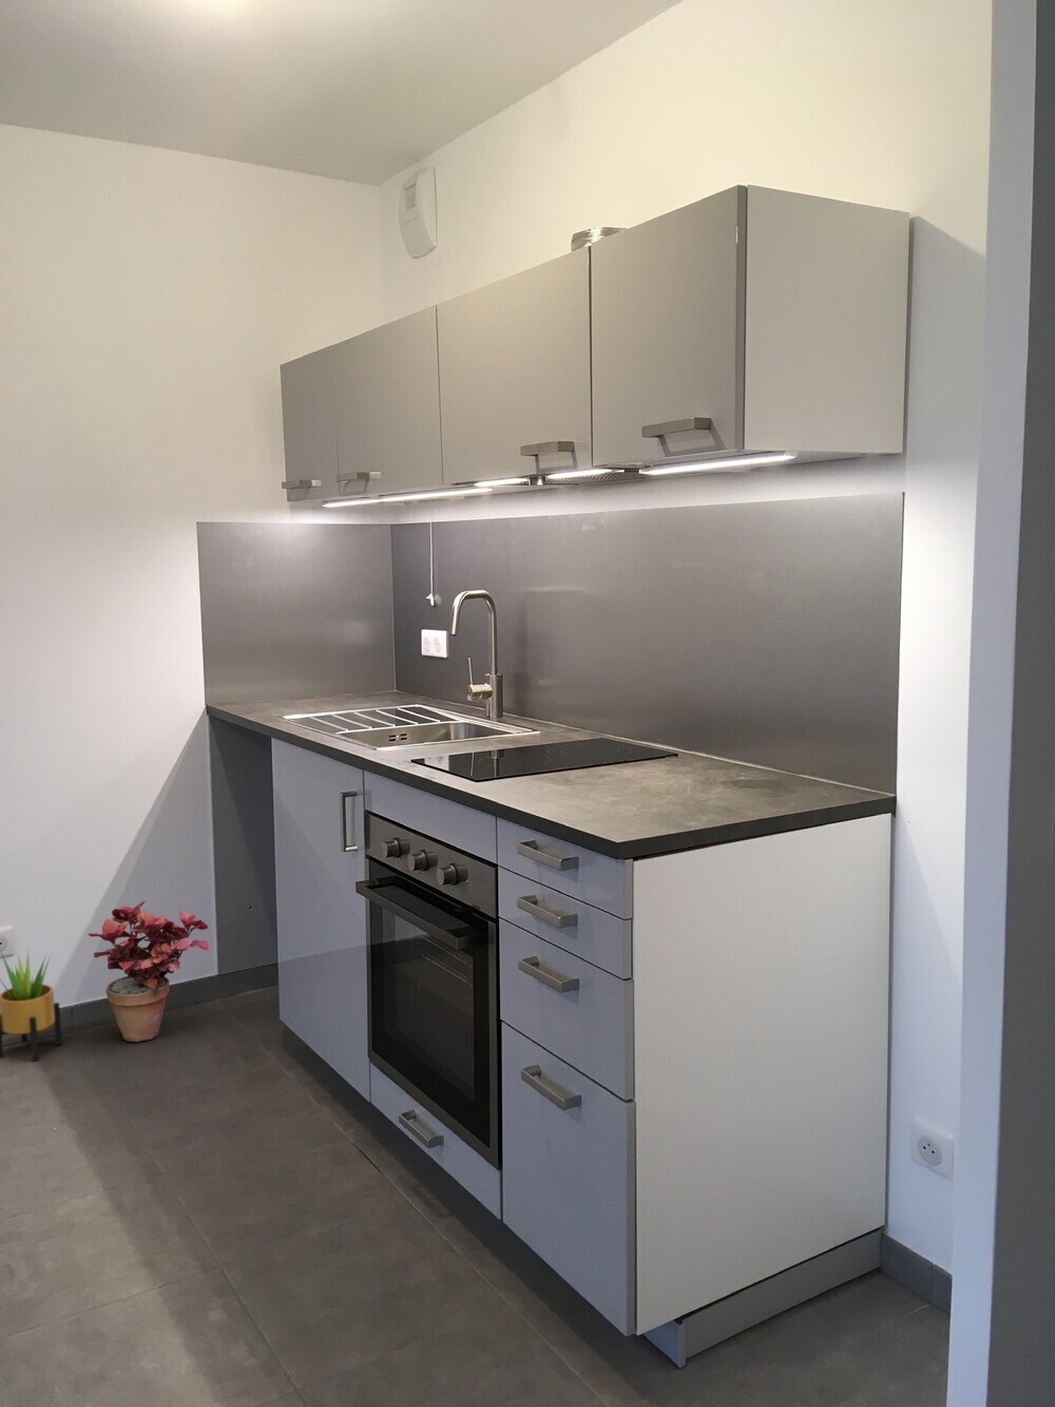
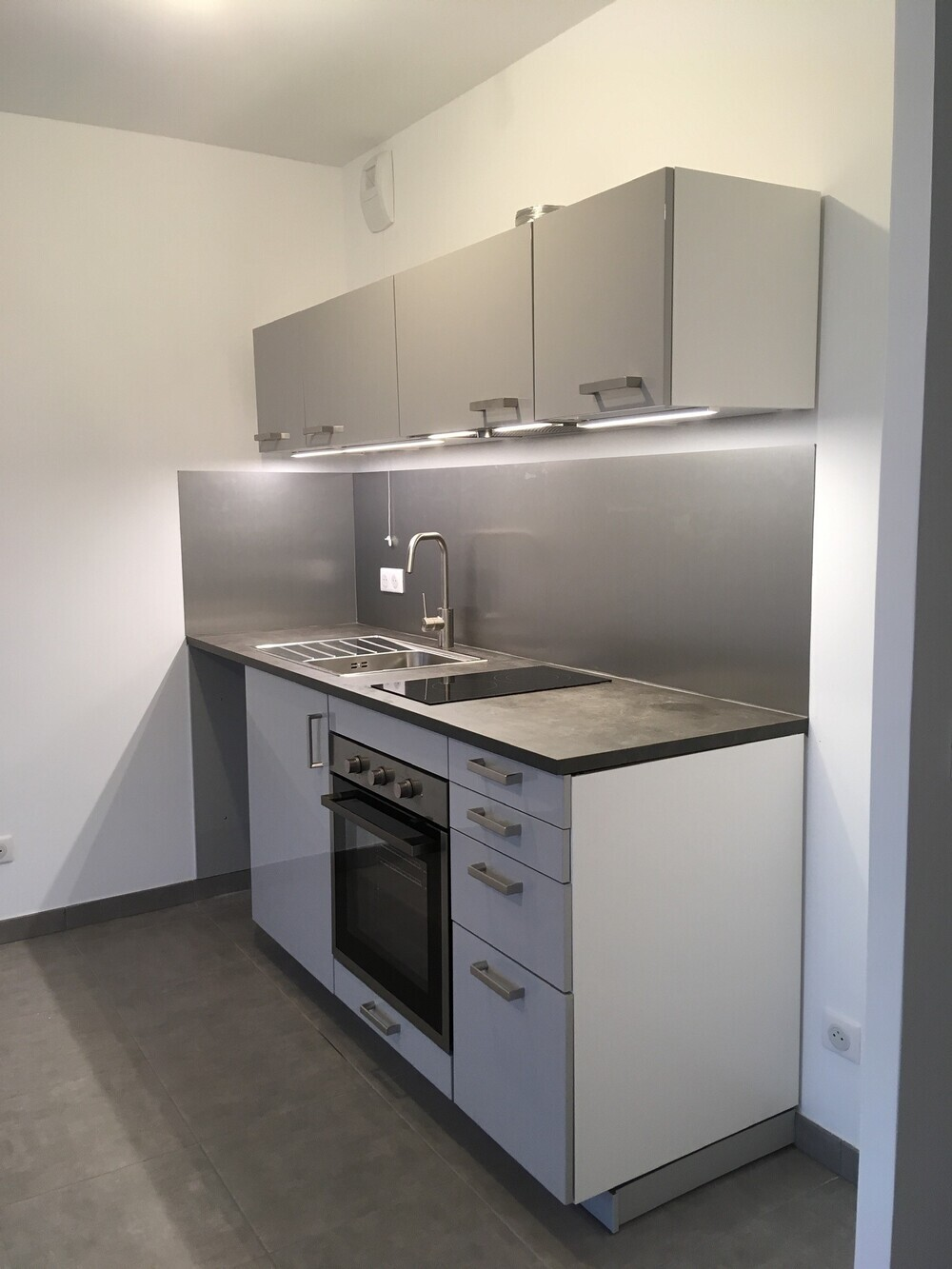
- potted plant [86,899,209,1043]
- potted plant [0,948,63,1063]
